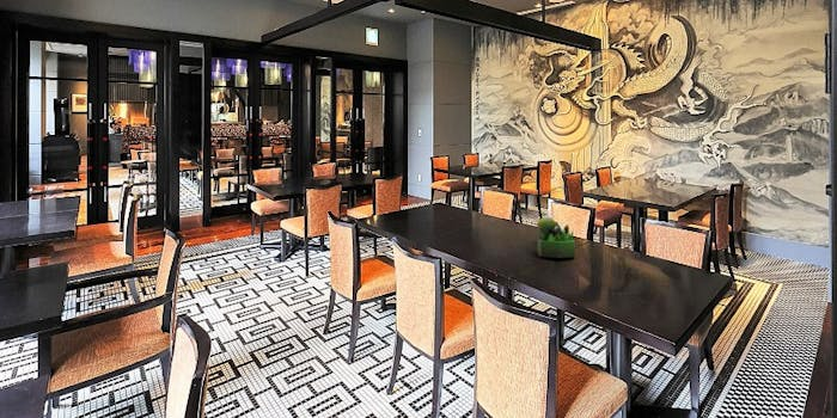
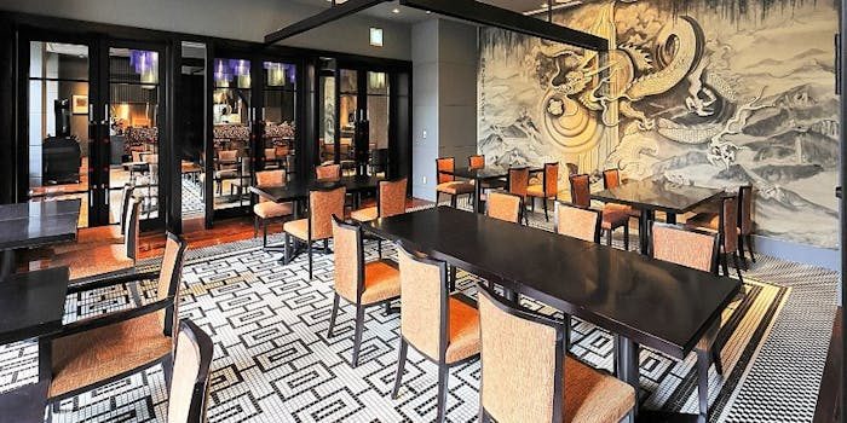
- plant [536,216,576,259]
